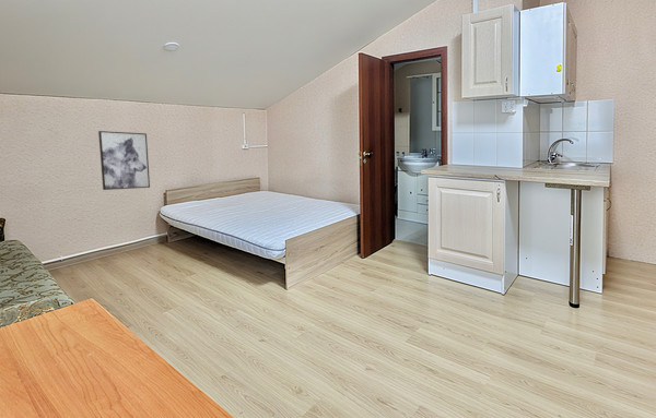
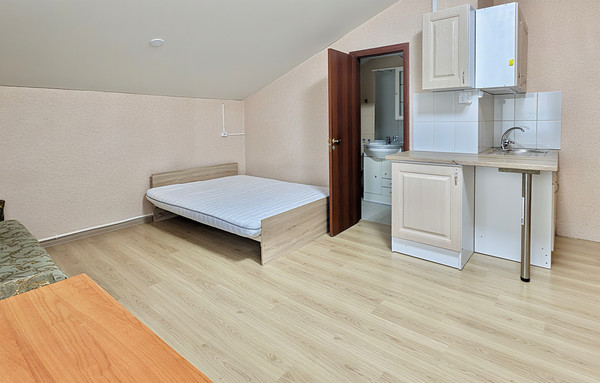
- wall art [97,130,151,191]
